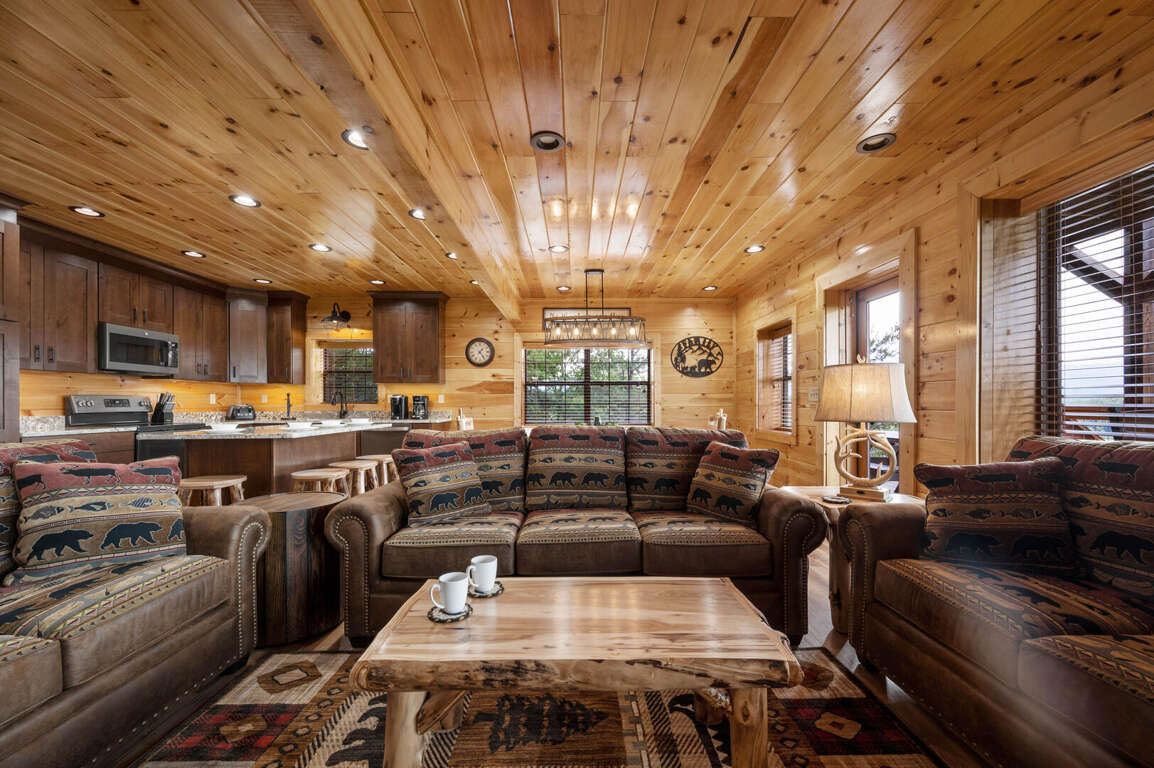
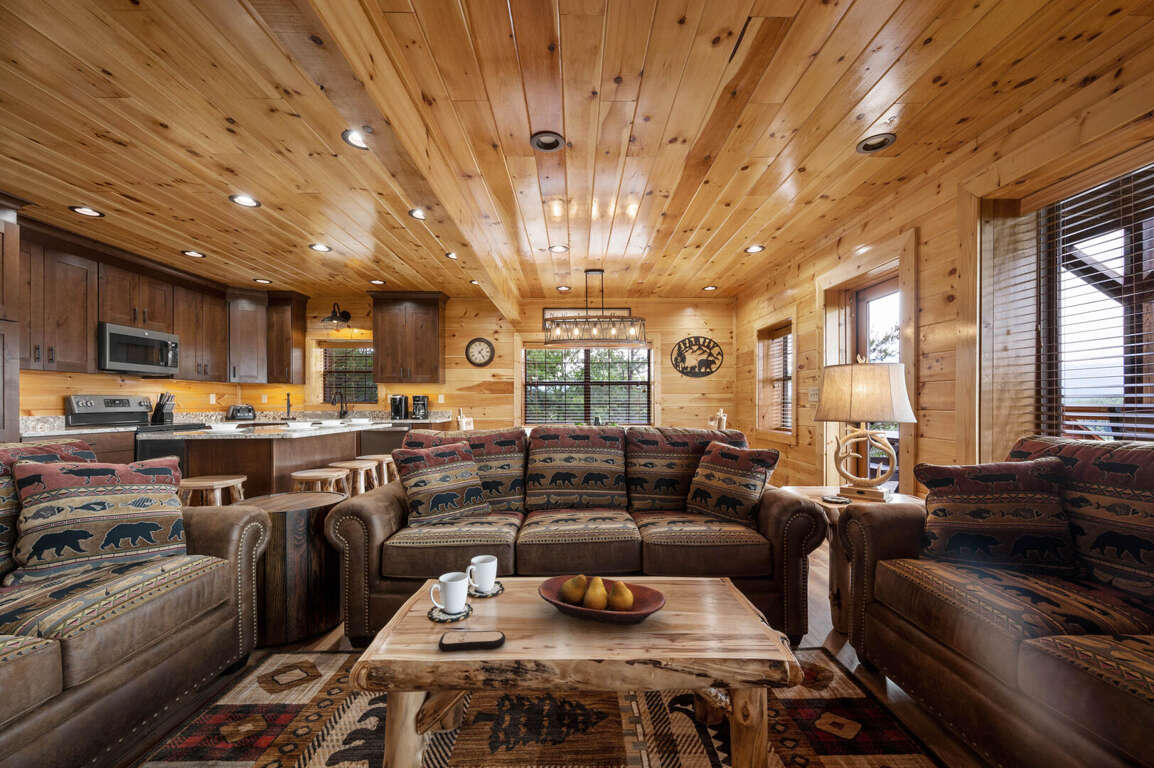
+ remote control [437,630,506,653]
+ fruit bowl [537,574,667,626]
